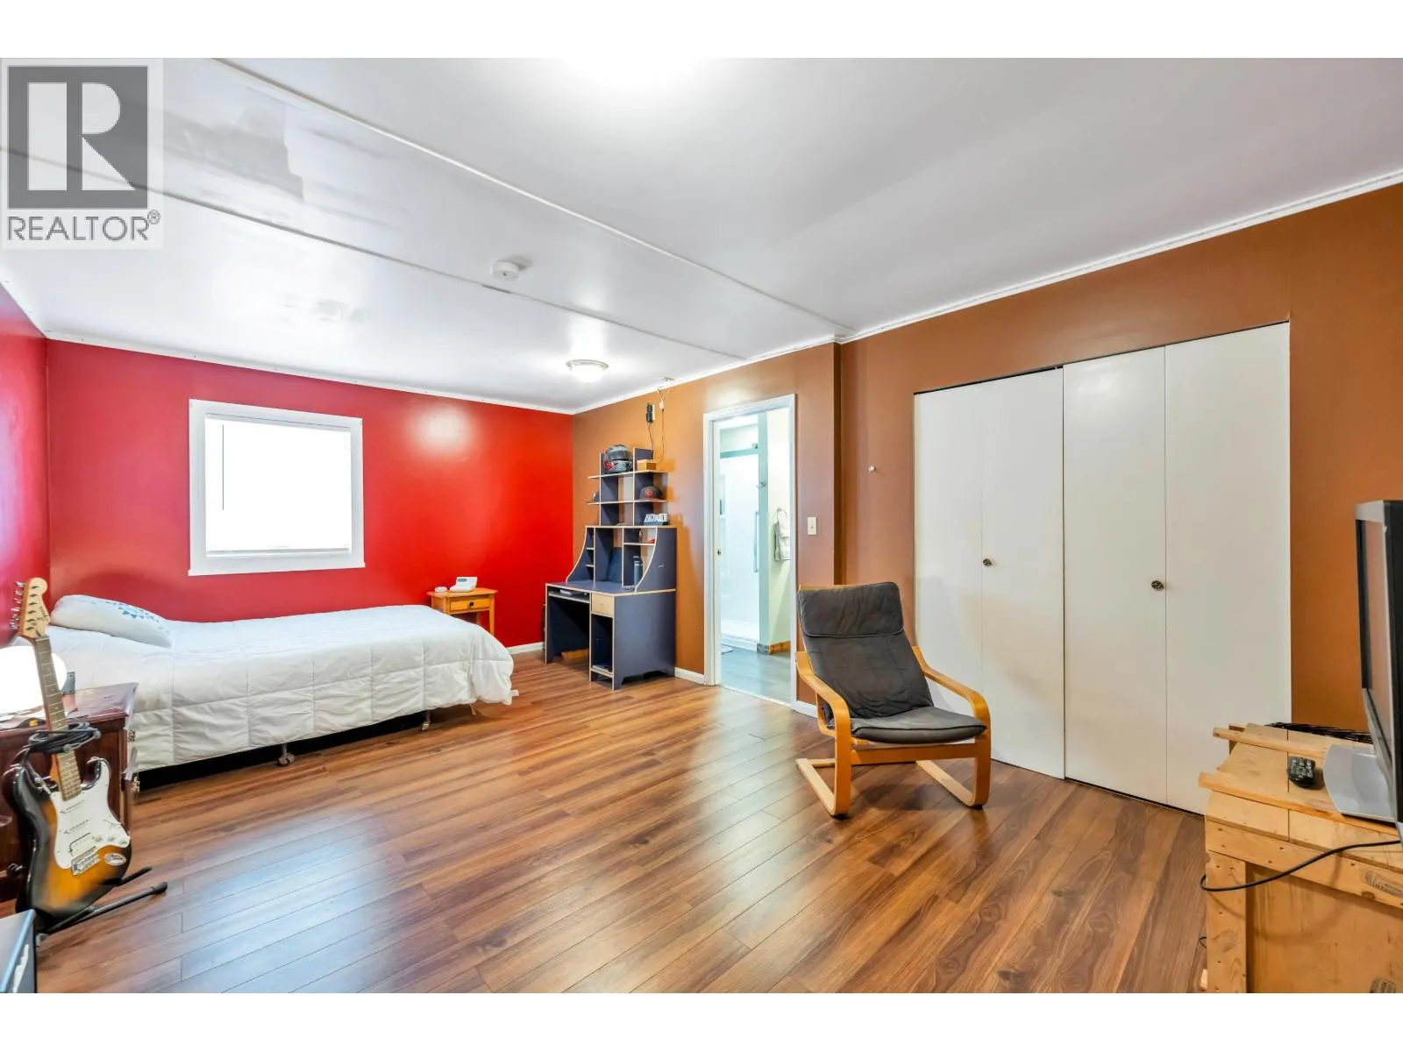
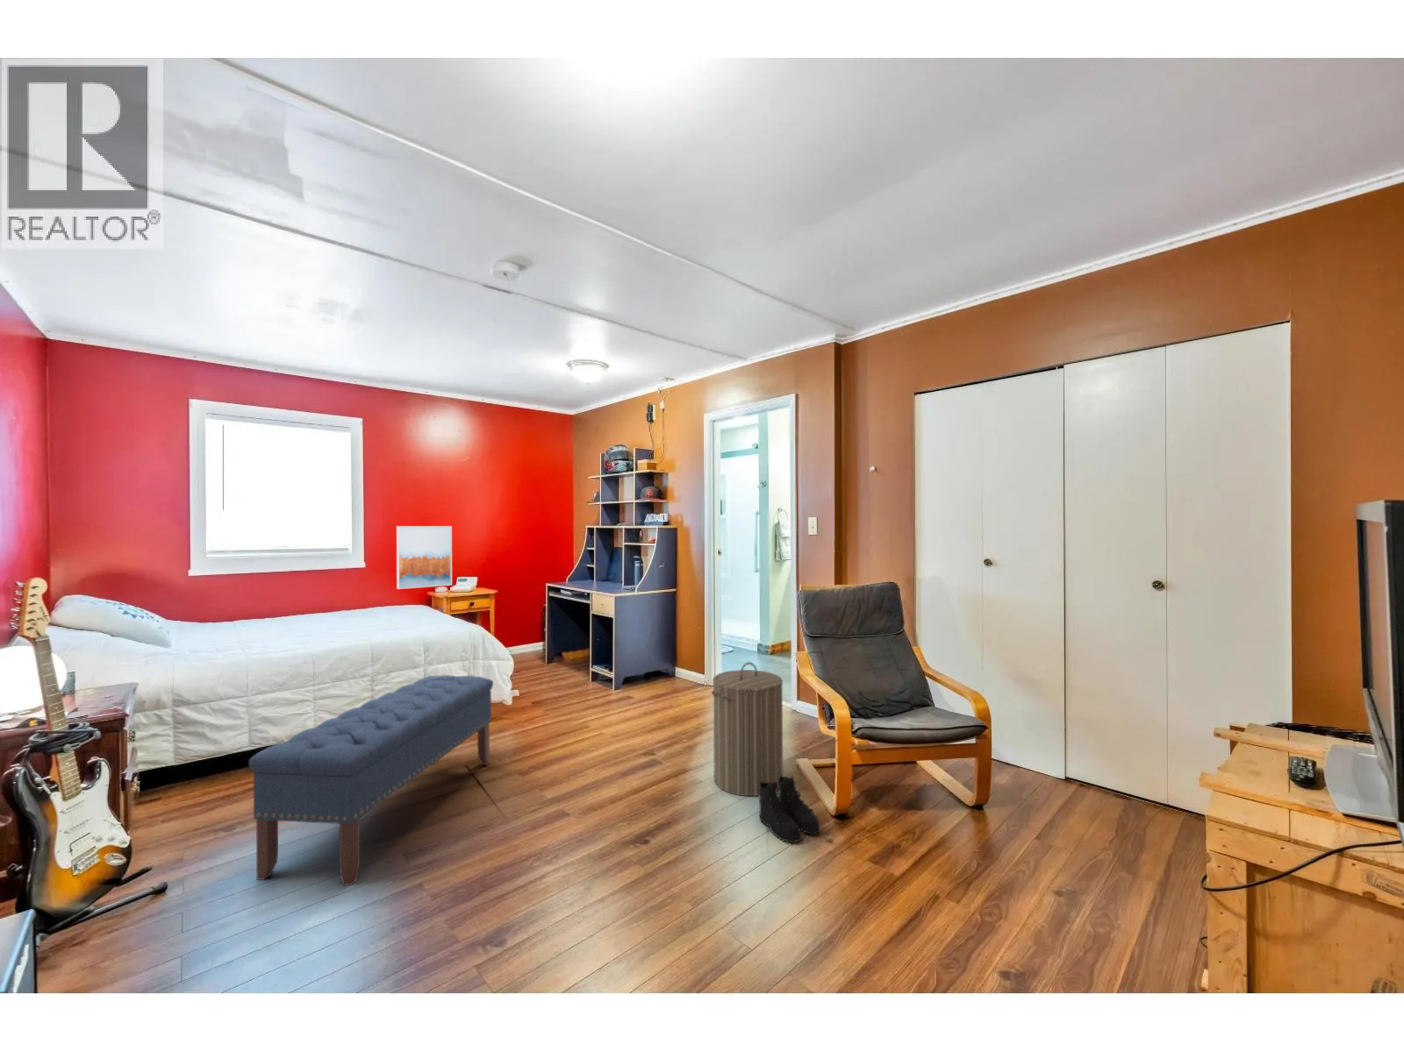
+ wall art [396,525,453,590]
+ bench [248,674,494,886]
+ boots [757,775,821,843]
+ laundry hamper [711,661,784,797]
